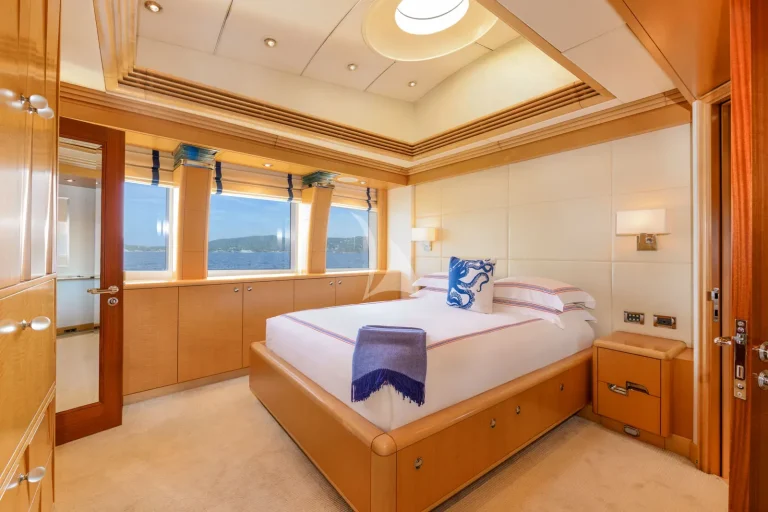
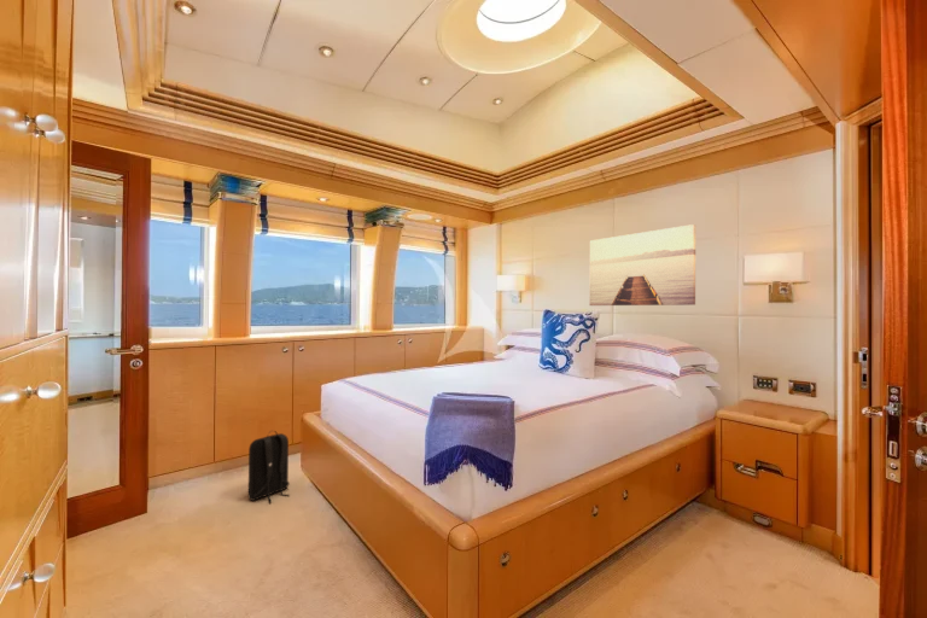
+ backpack [247,430,291,505]
+ wall art [588,223,696,307]
